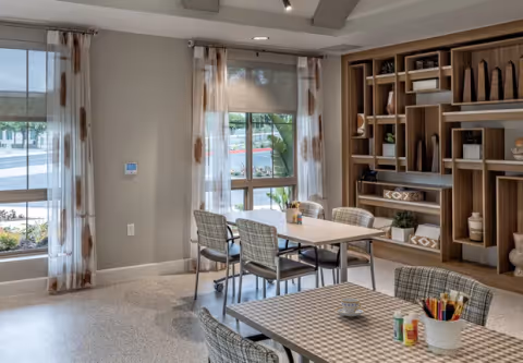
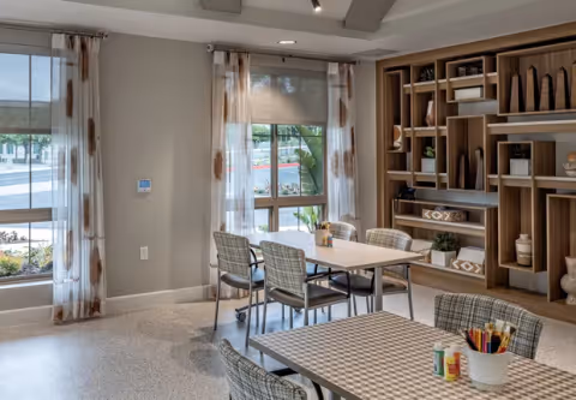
- teacup [335,297,366,317]
